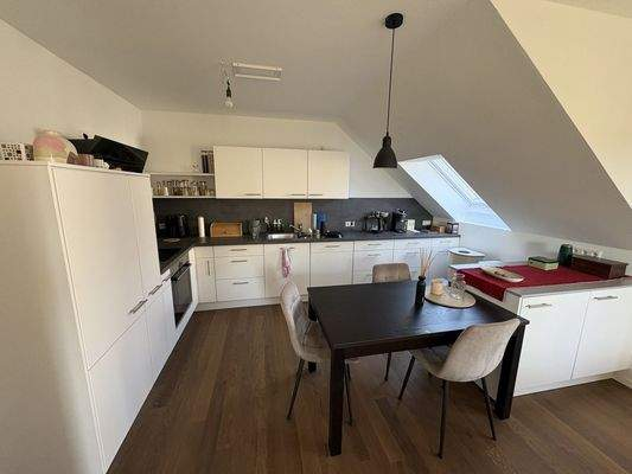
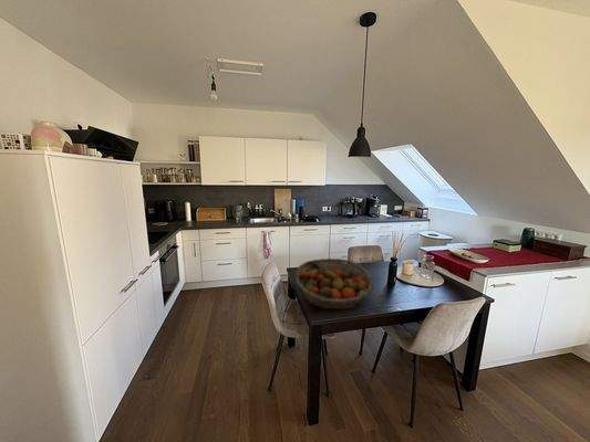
+ fruit basket [294,257,374,311]
